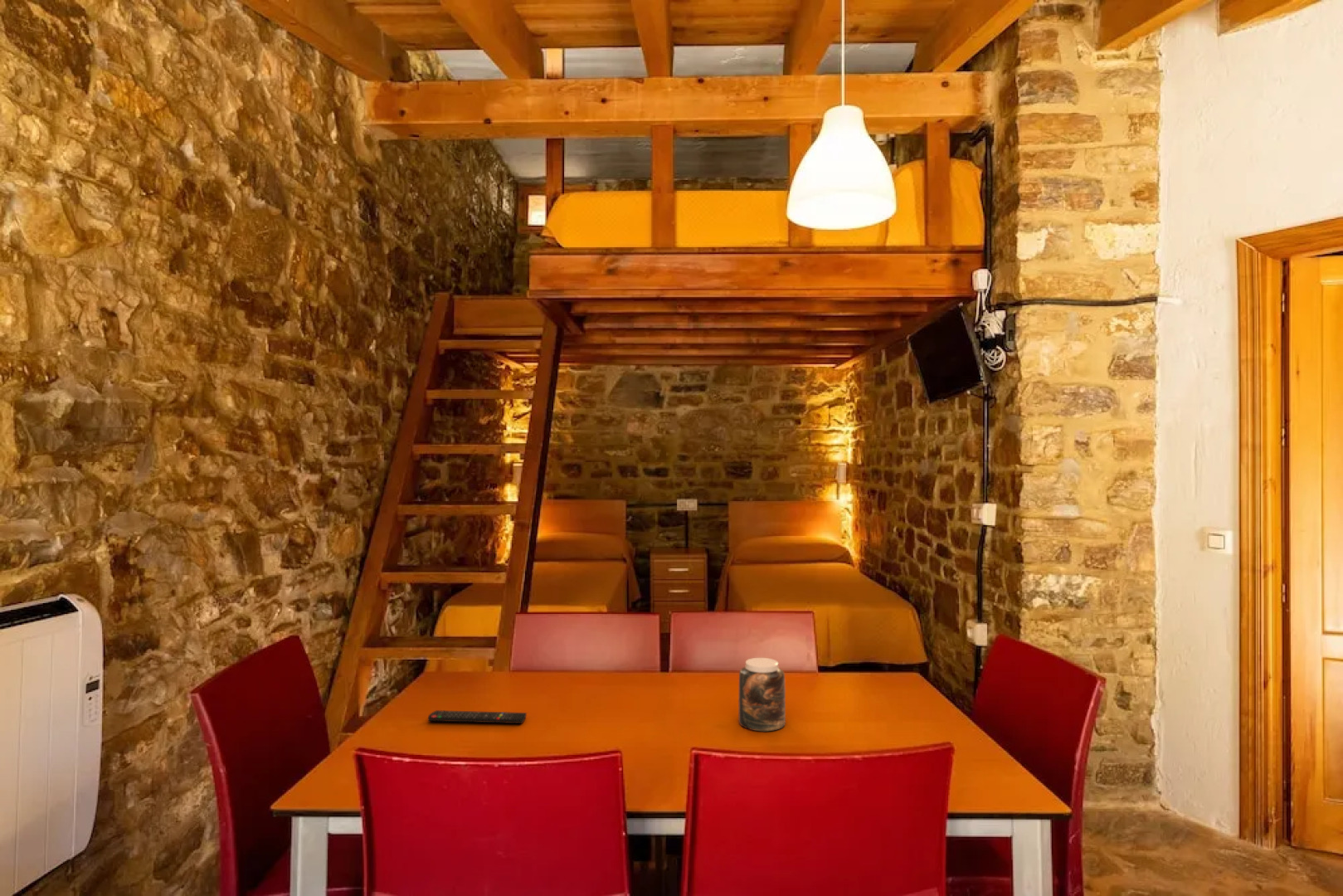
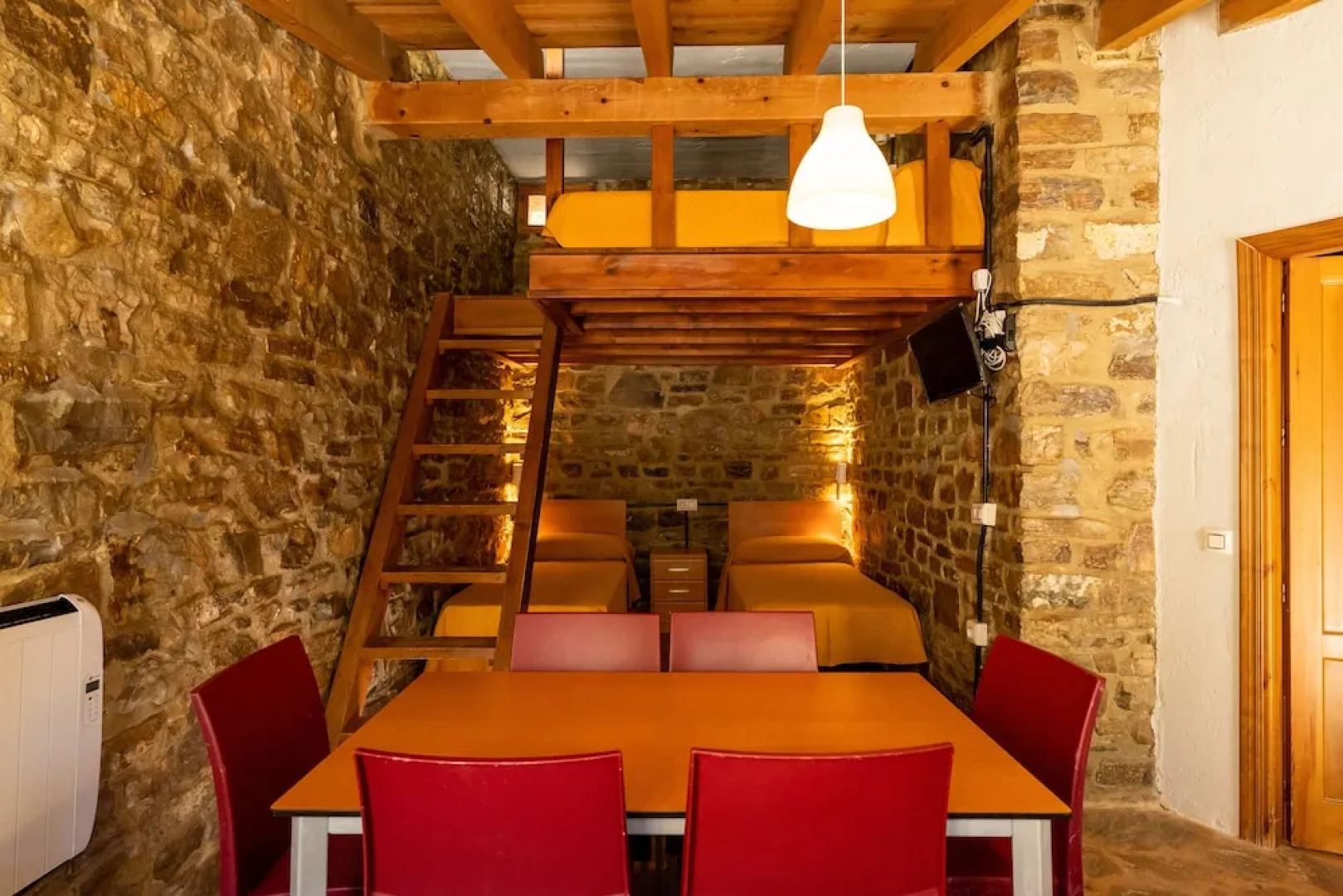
- jar [738,657,786,732]
- remote control [427,709,528,724]
